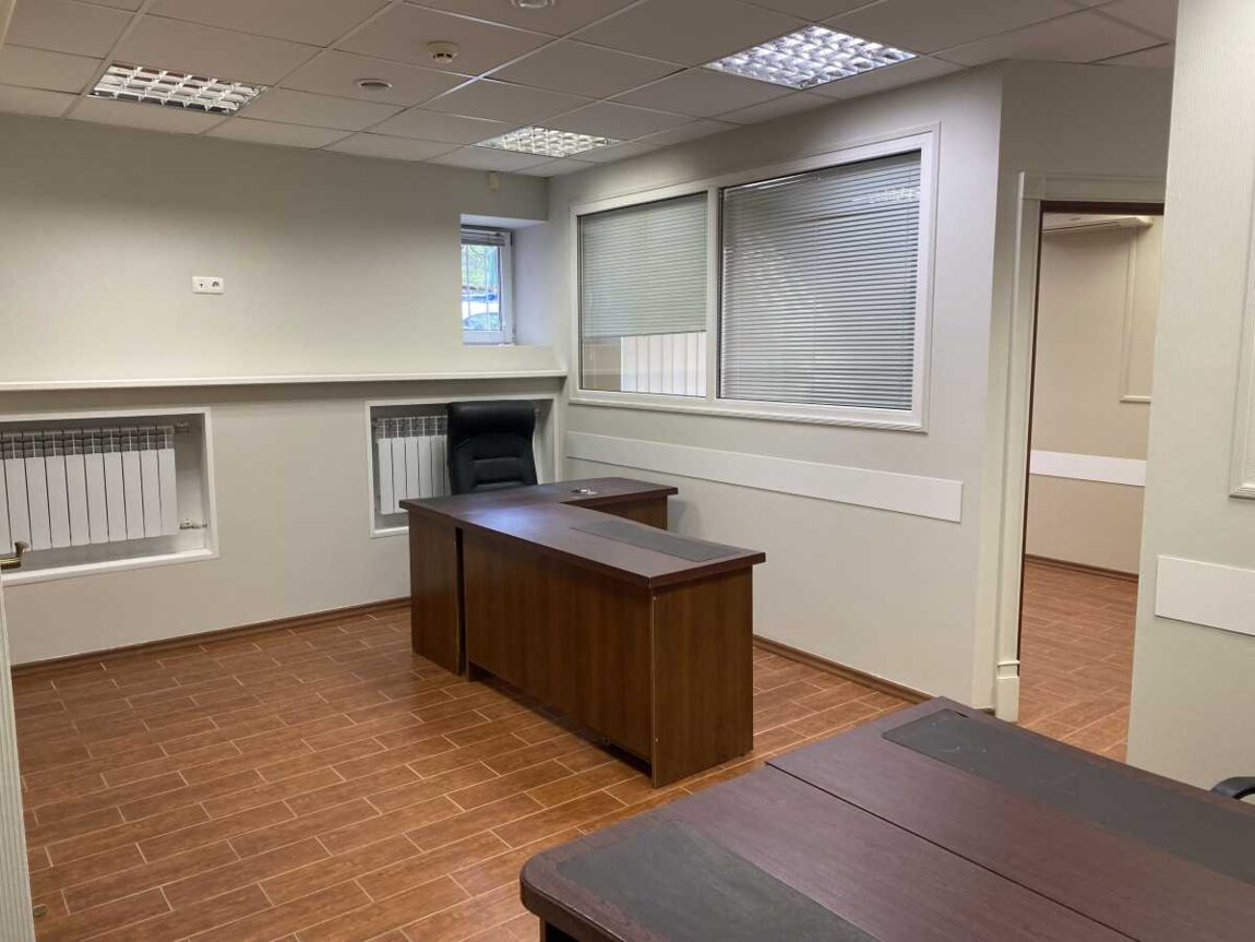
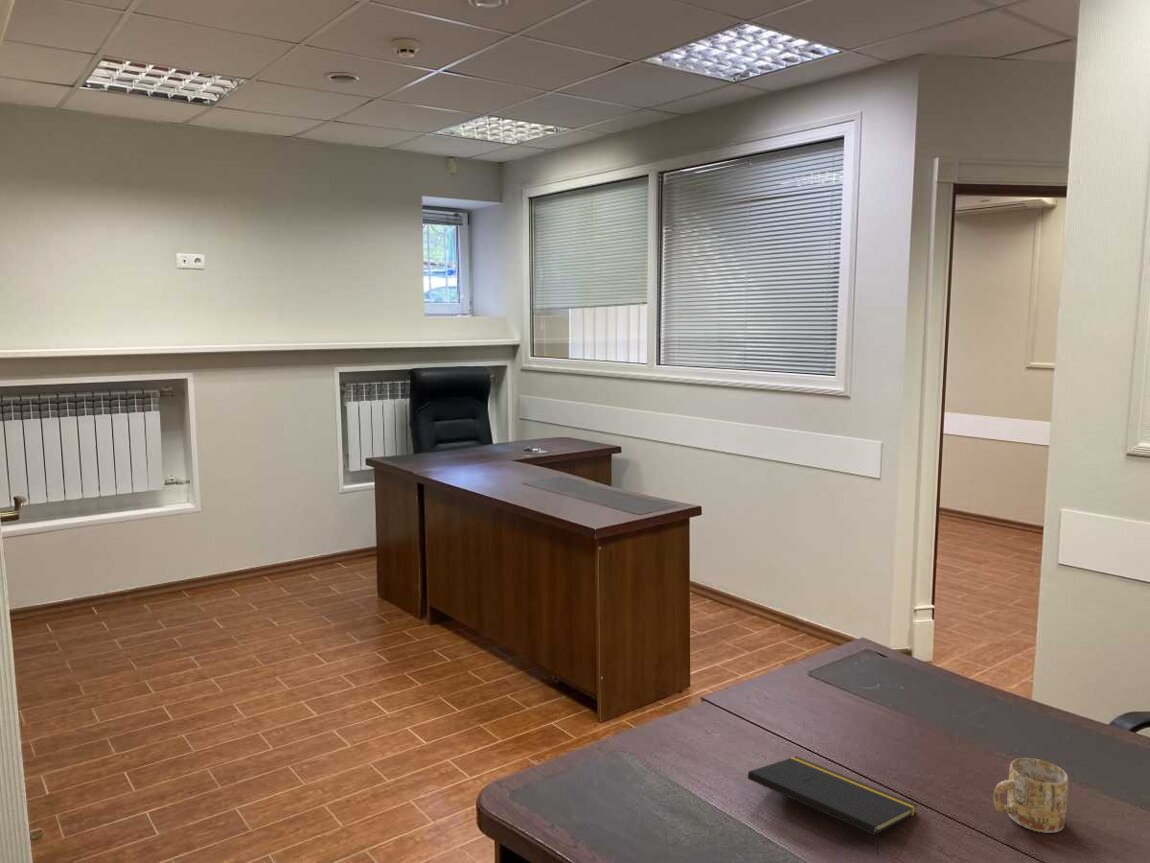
+ notepad [747,755,918,856]
+ mug [992,757,1069,834]
